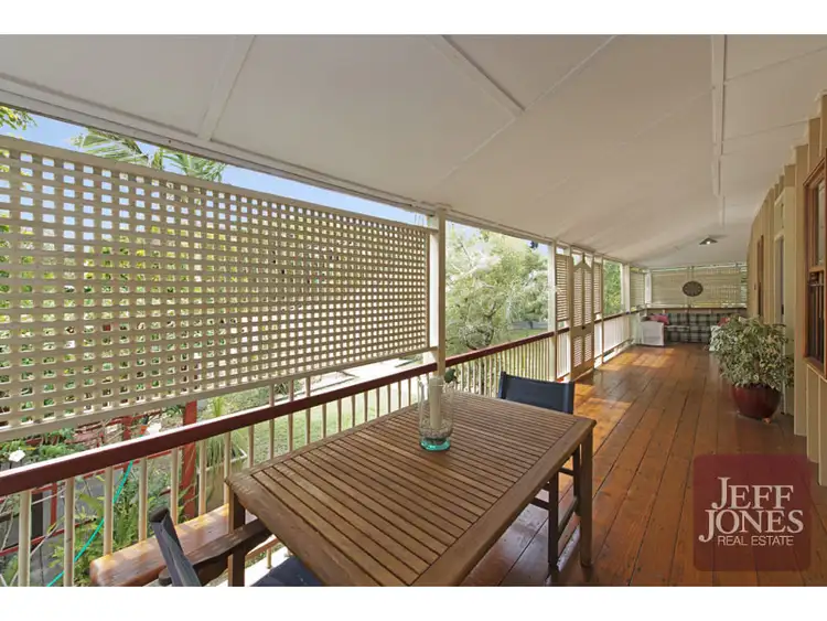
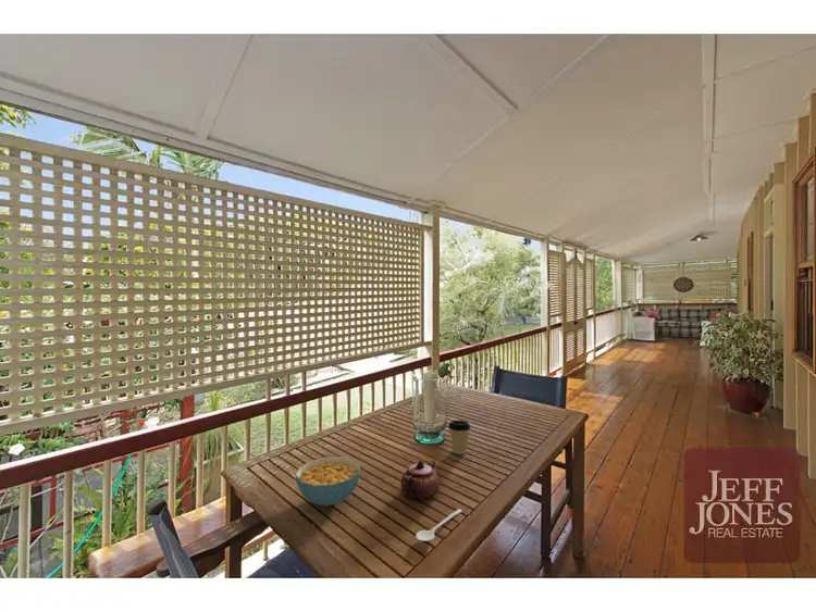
+ teapot [400,459,441,501]
+ stirrer [415,508,462,541]
+ coffee cup [447,420,472,455]
+ cereal bowl [295,455,361,507]
